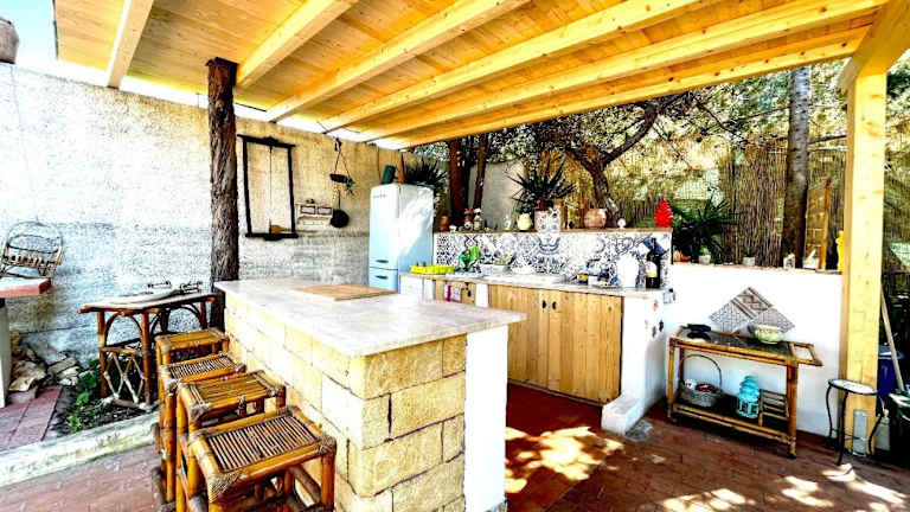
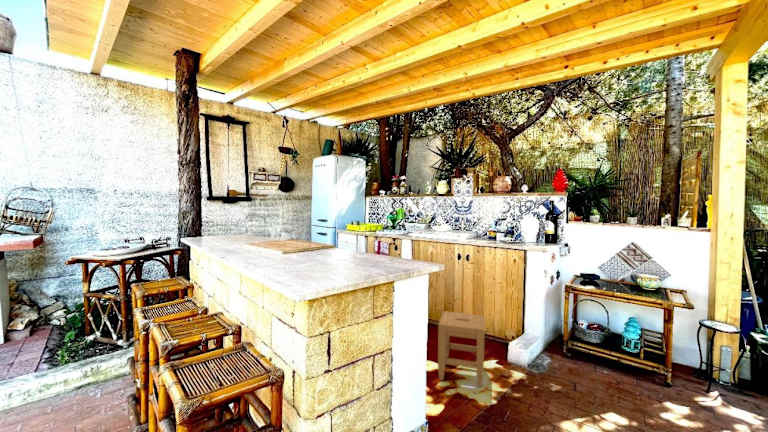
+ stool [437,310,486,388]
